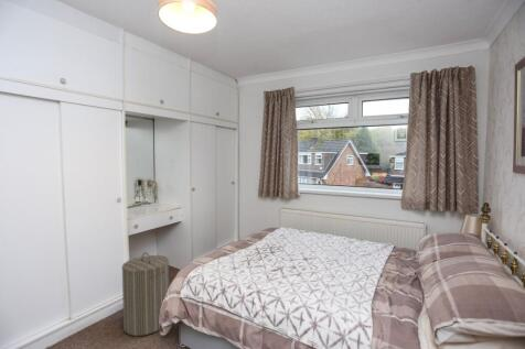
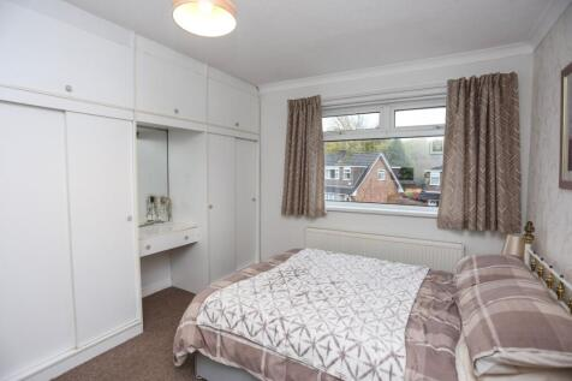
- laundry hamper [120,251,170,337]
